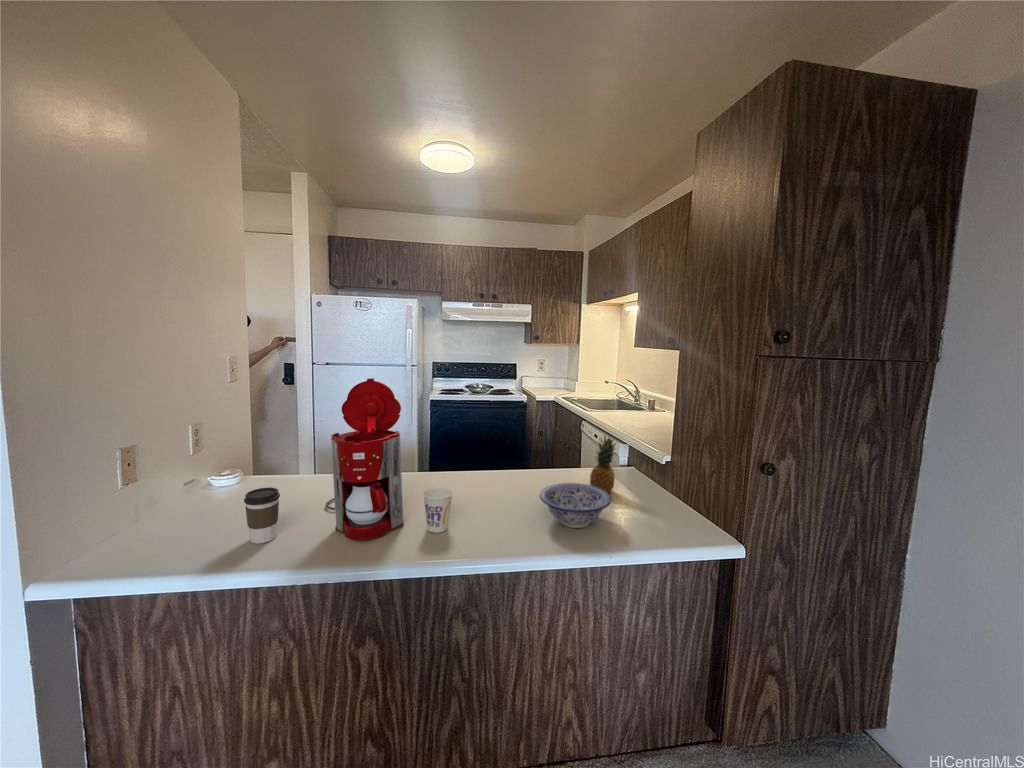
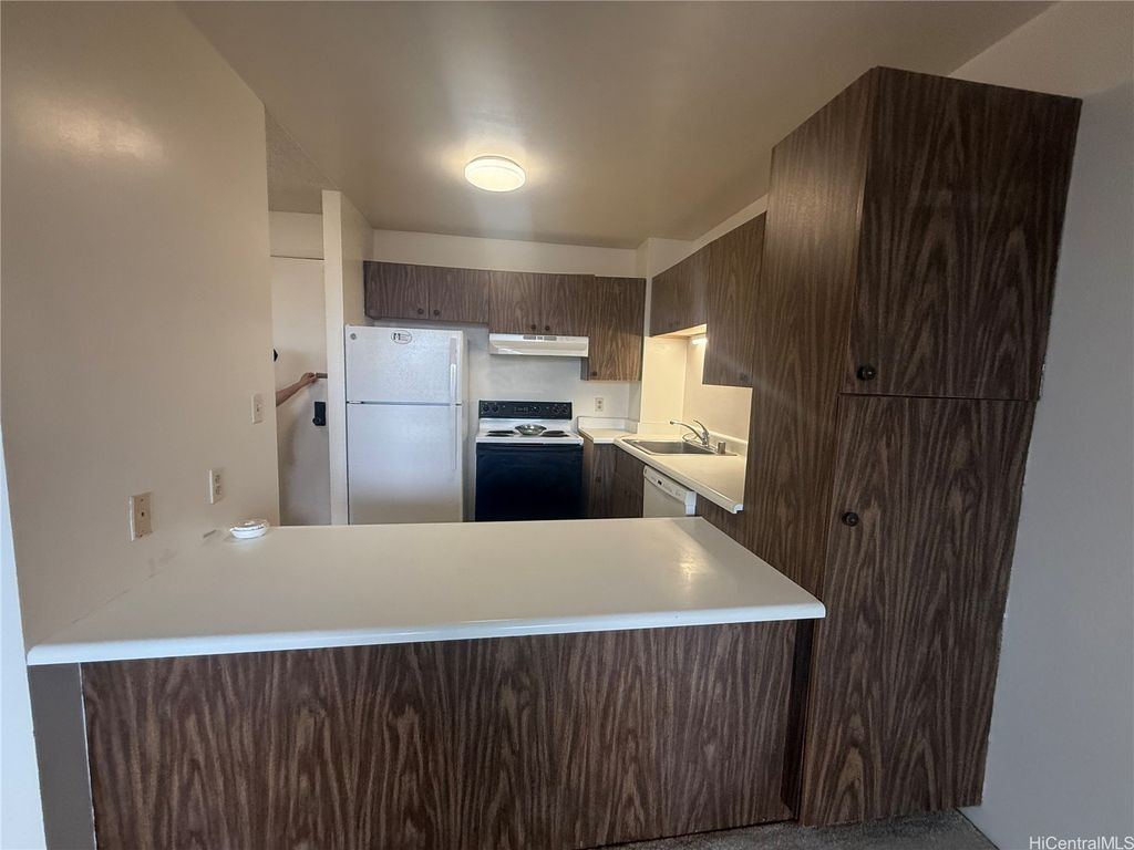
- bowl [539,482,612,529]
- cup [422,486,454,534]
- fruit [589,433,618,494]
- coffee cup [243,486,281,545]
- coffee maker [325,377,405,541]
